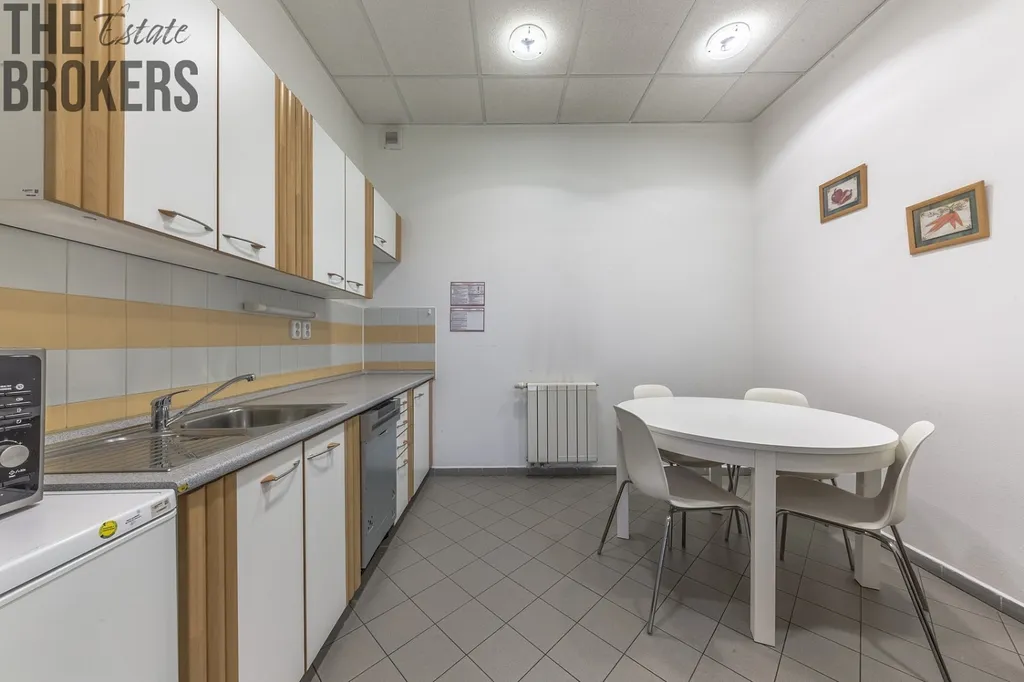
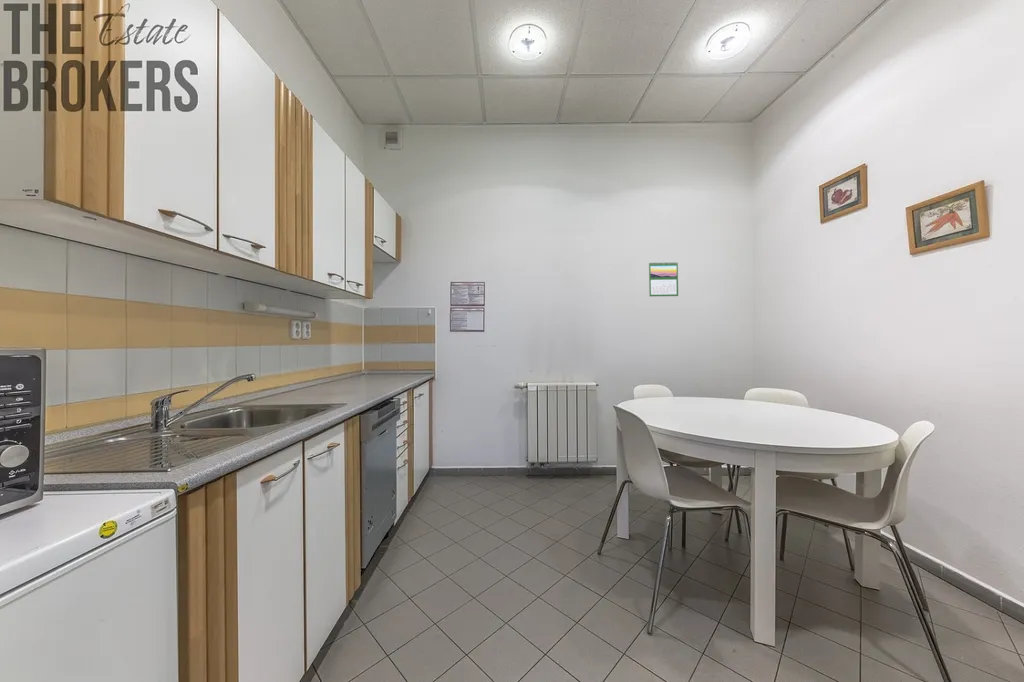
+ calendar [648,260,679,297]
